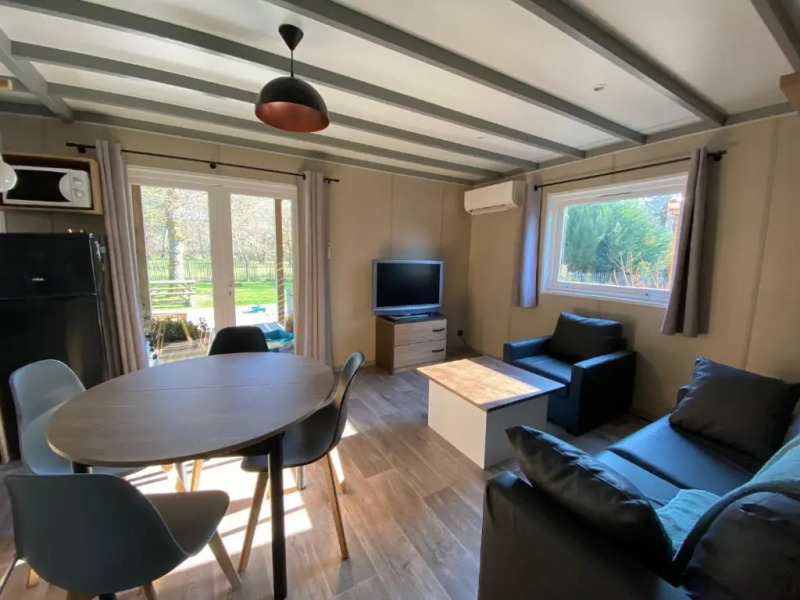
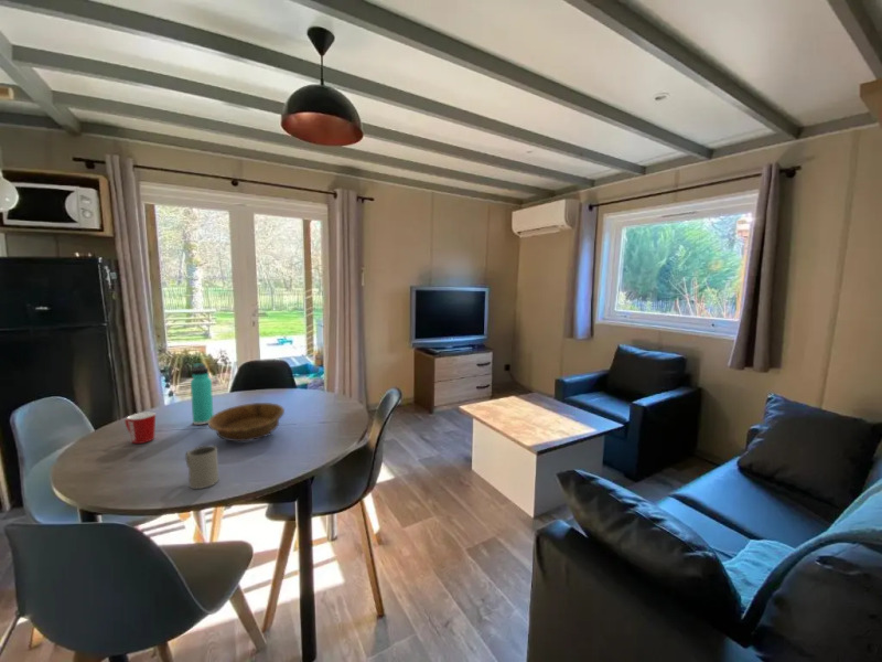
+ mug [184,445,219,490]
+ decorative bowl [207,402,286,442]
+ mug [123,412,157,445]
+ thermos bottle [190,362,214,426]
